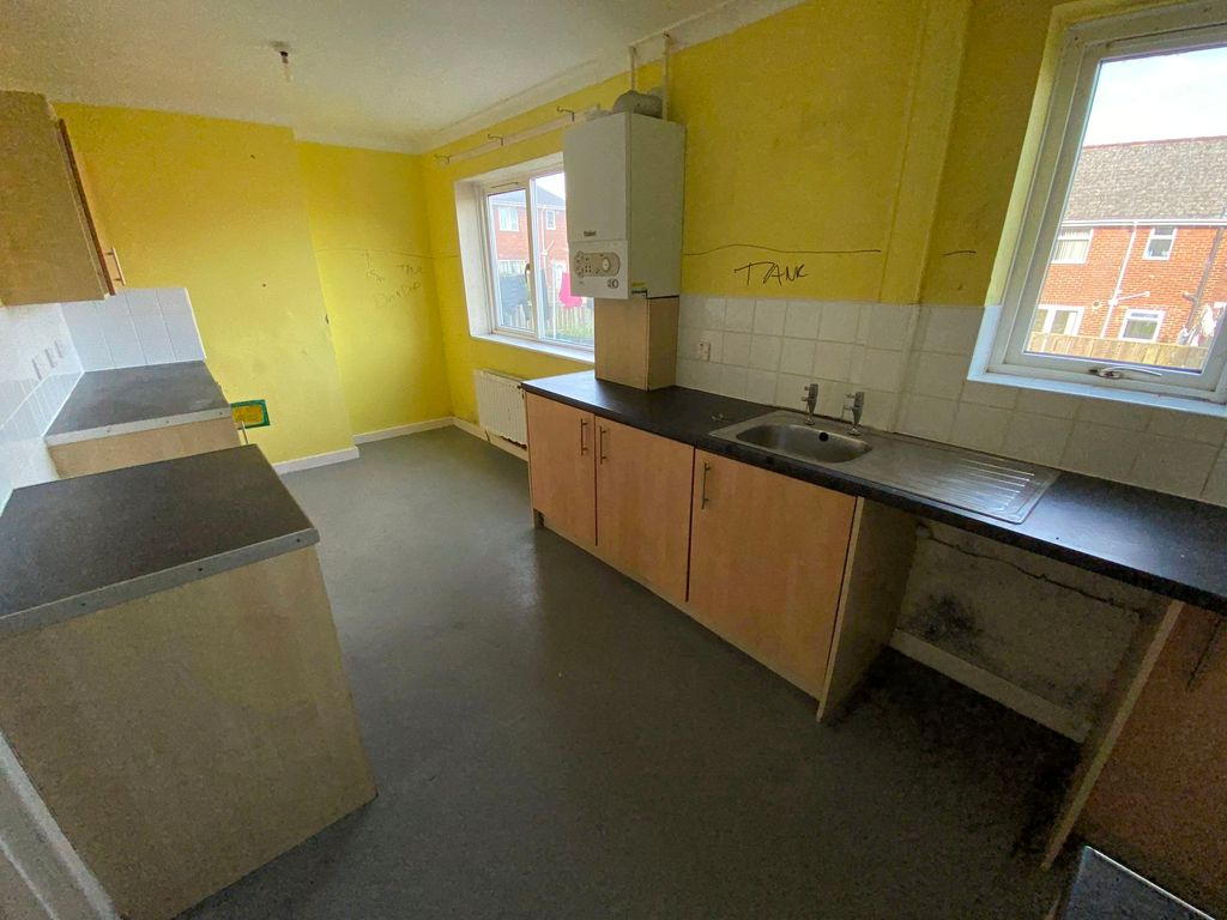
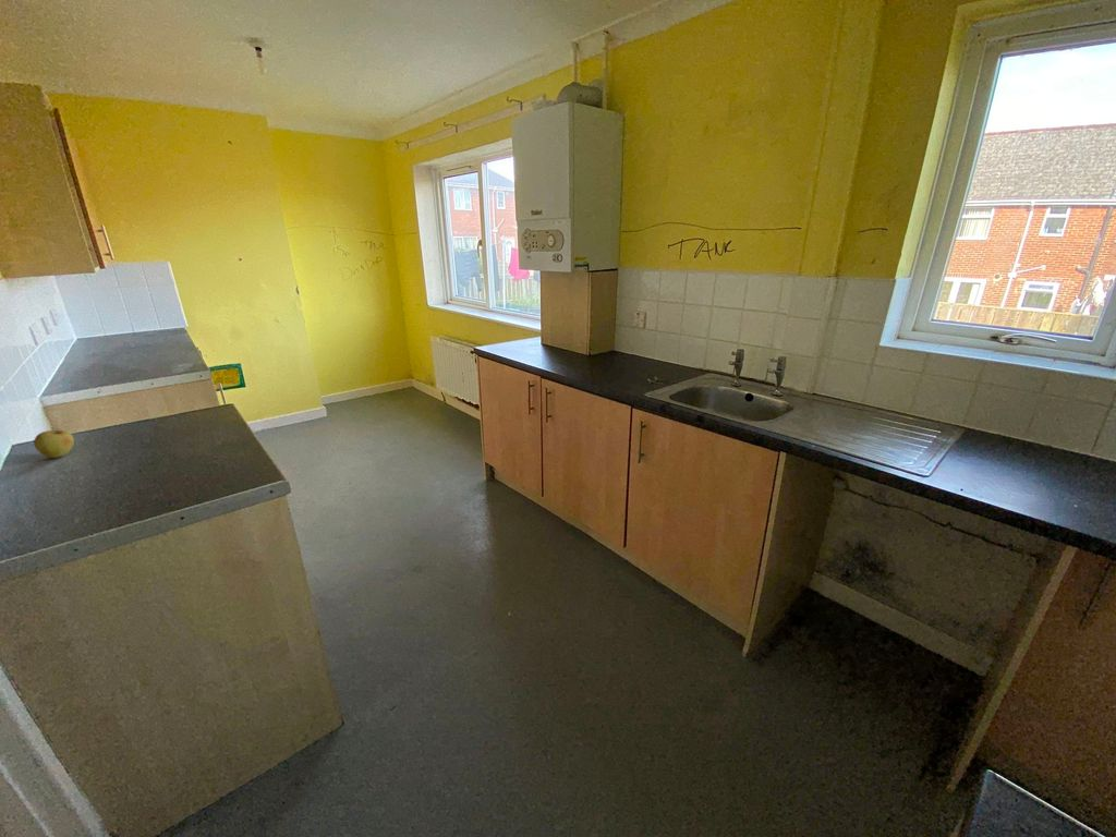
+ apple [33,429,75,459]
